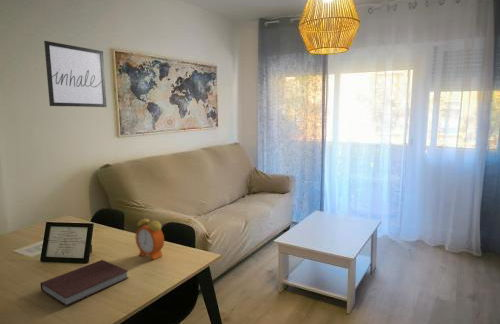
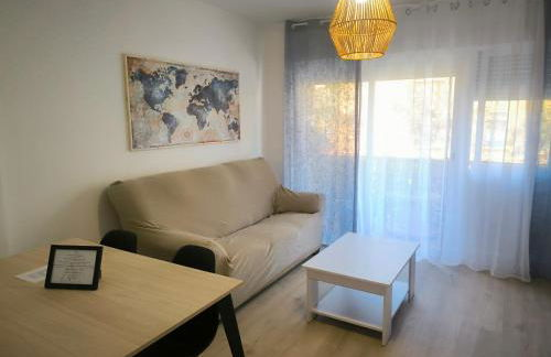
- wall art [43,40,108,108]
- alarm clock [134,212,165,261]
- notebook [40,259,130,307]
